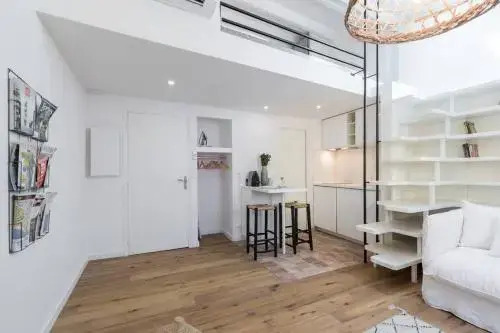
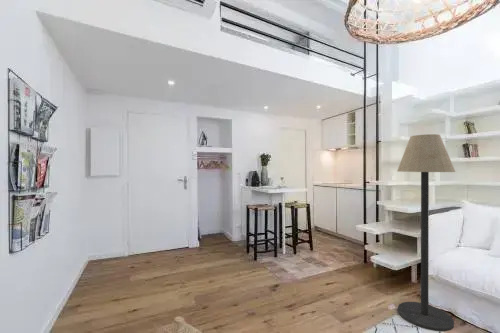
+ floor lamp [396,133,456,332]
